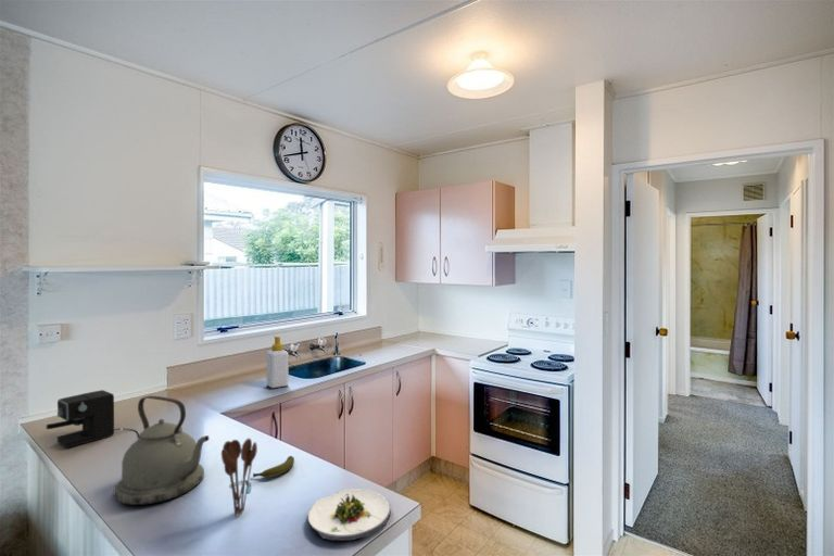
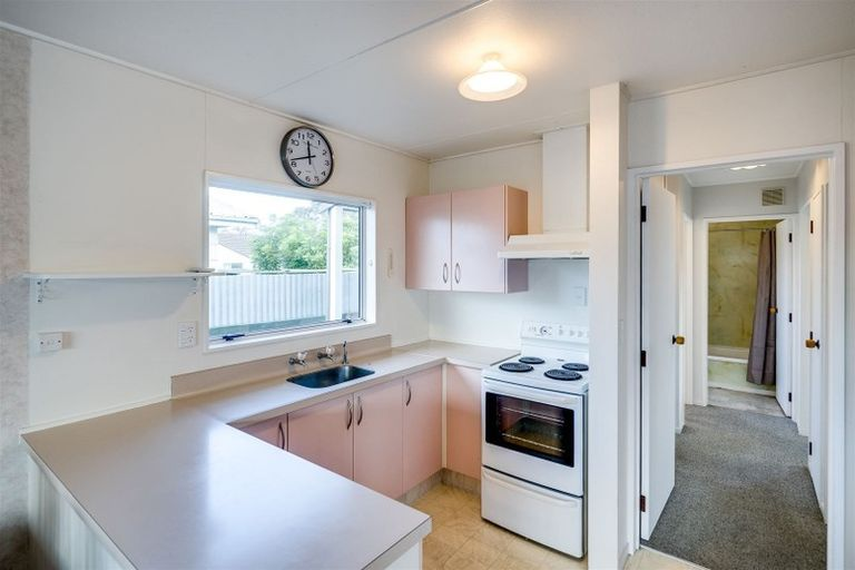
- utensil holder [220,438,258,517]
- coffee maker [45,389,140,448]
- banana [252,455,295,479]
- kettle [113,395,211,506]
- soap bottle [266,334,290,389]
- salad plate [306,488,392,542]
